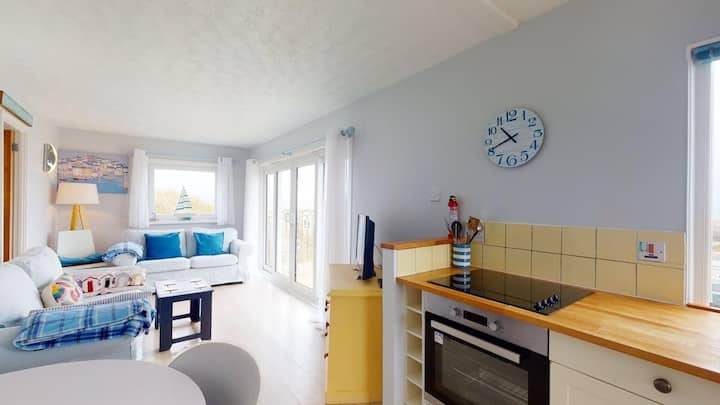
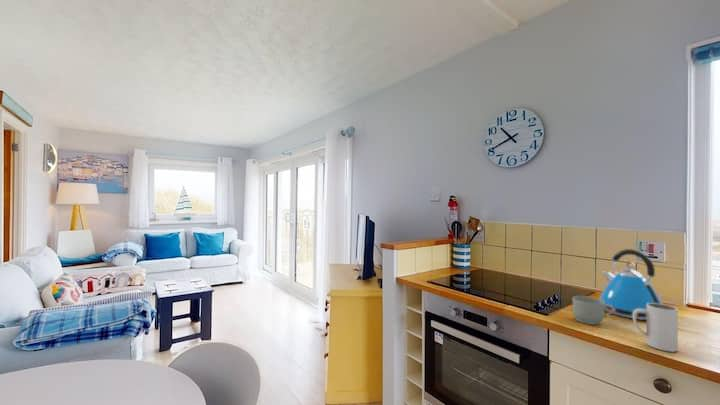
+ kettle [598,248,663,321]
+ mug [572,295,614,326]
+ mug [632,303,679,353]
